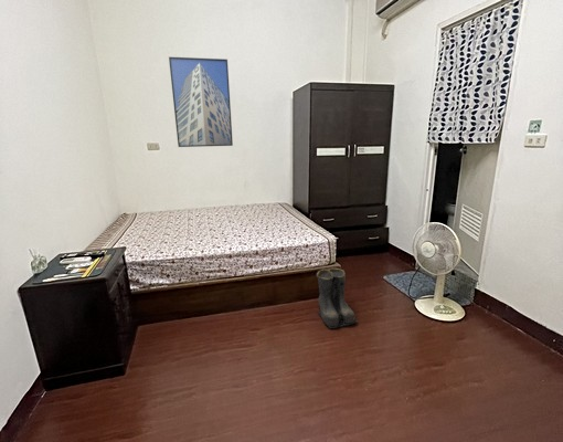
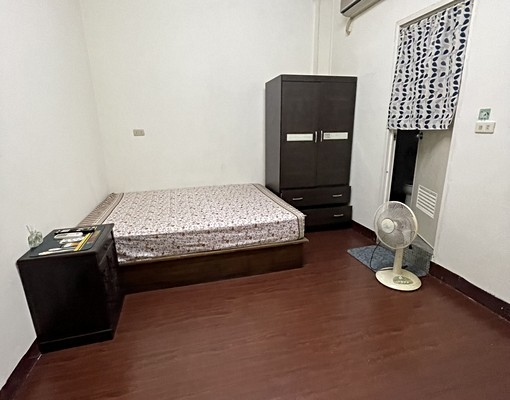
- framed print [168,55,234,148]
- boots [316,267,359,329]
